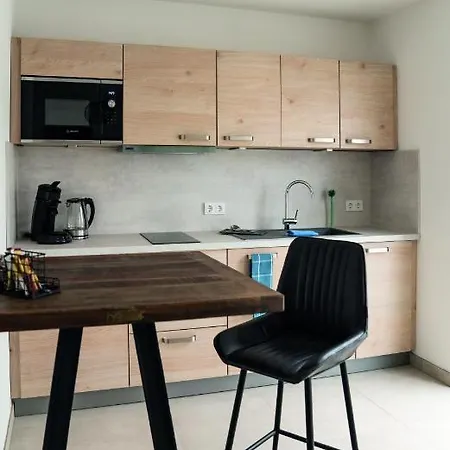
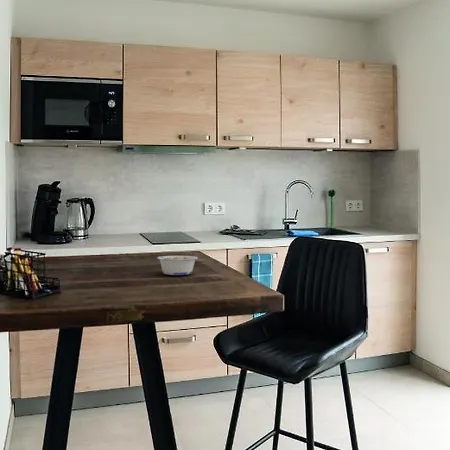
+ legume [156,255,199,276]
